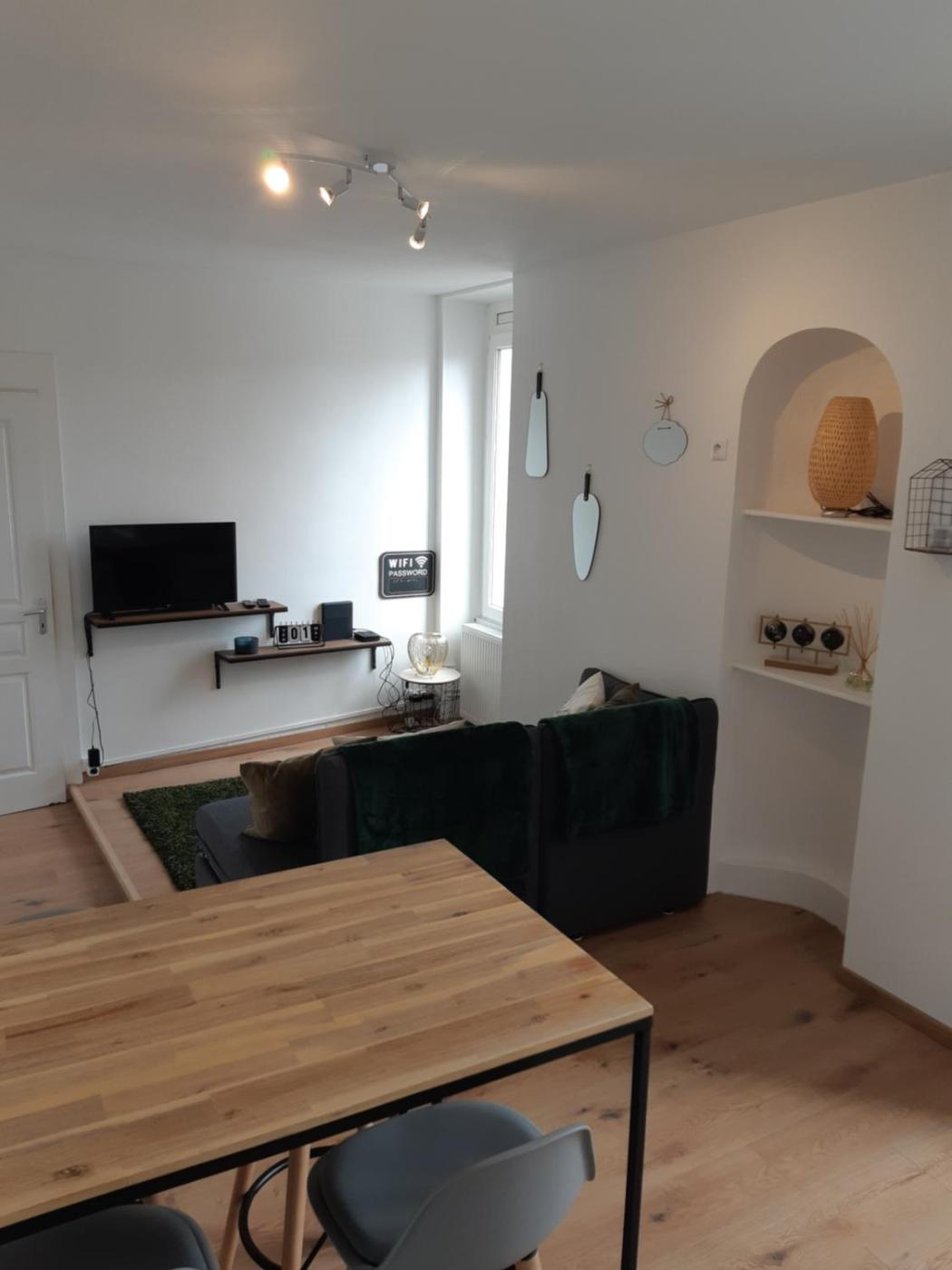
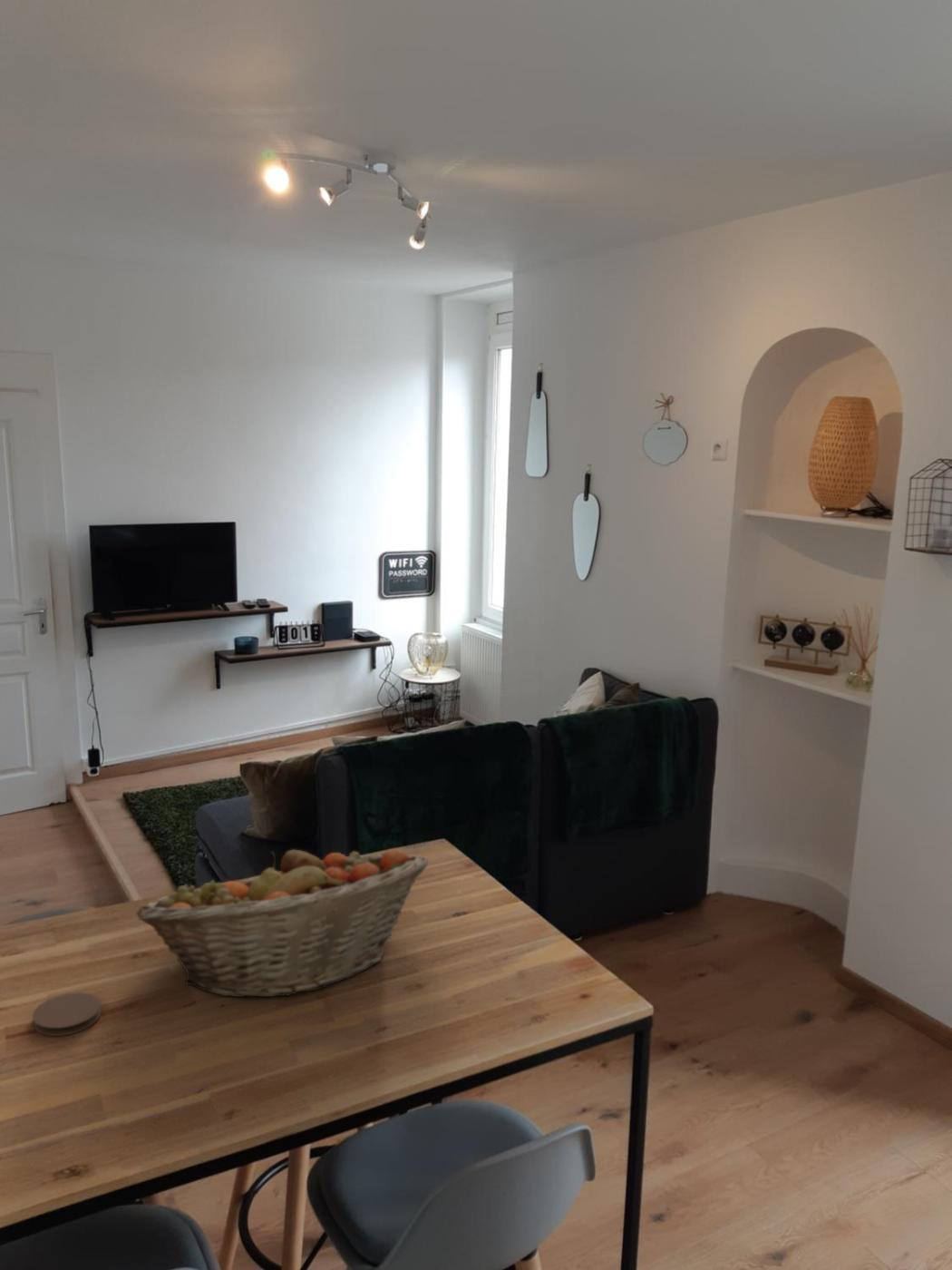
+ coaster [32,992,102,1037]
+ fruit basket [135,848,429,998]
